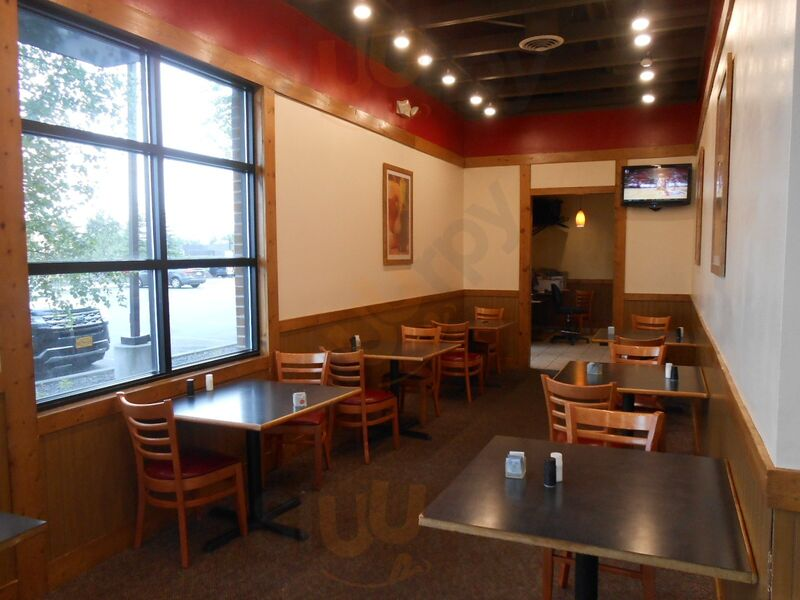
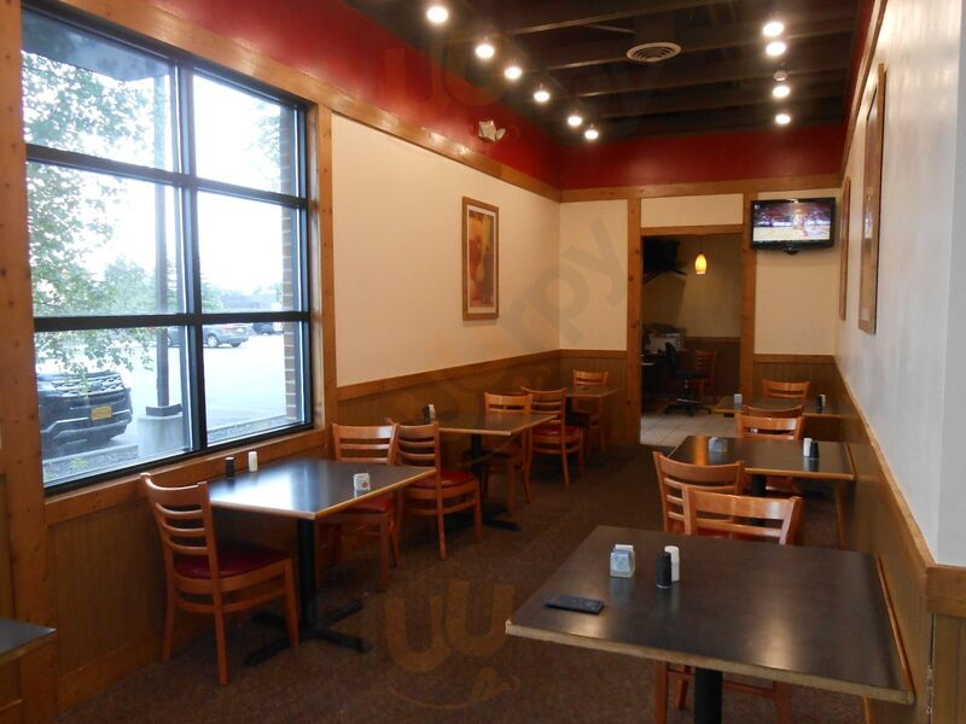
+ smartphone [542,591,606,614]
